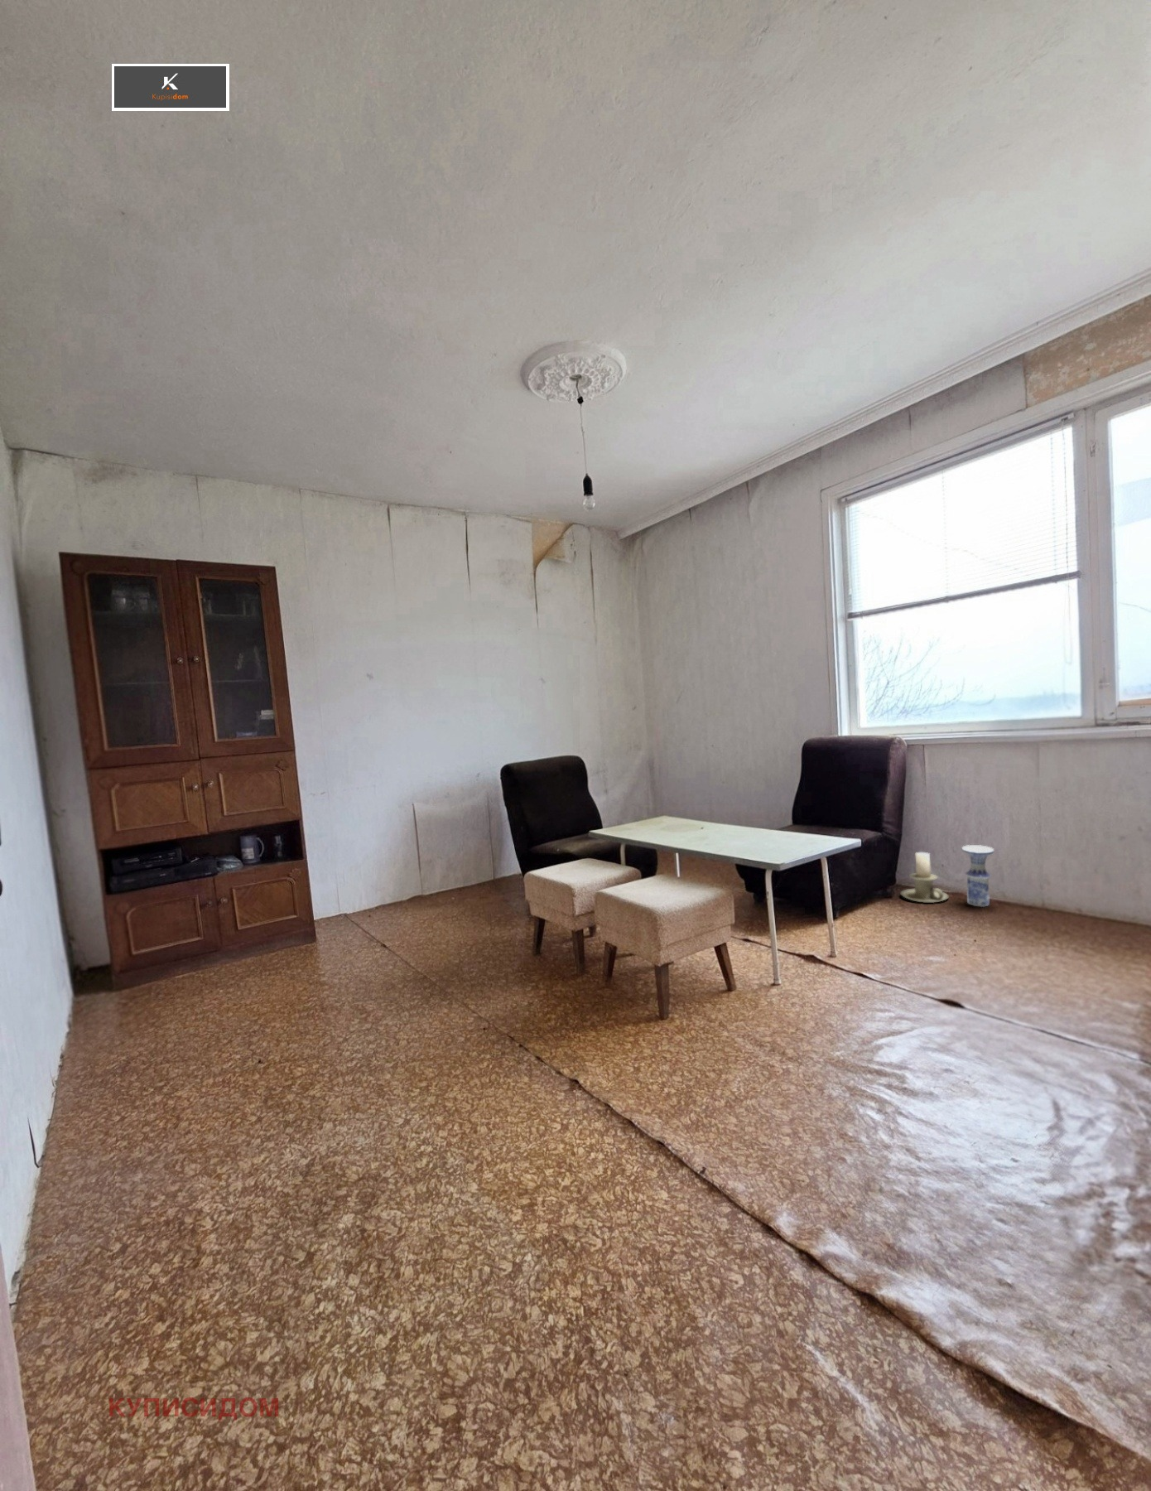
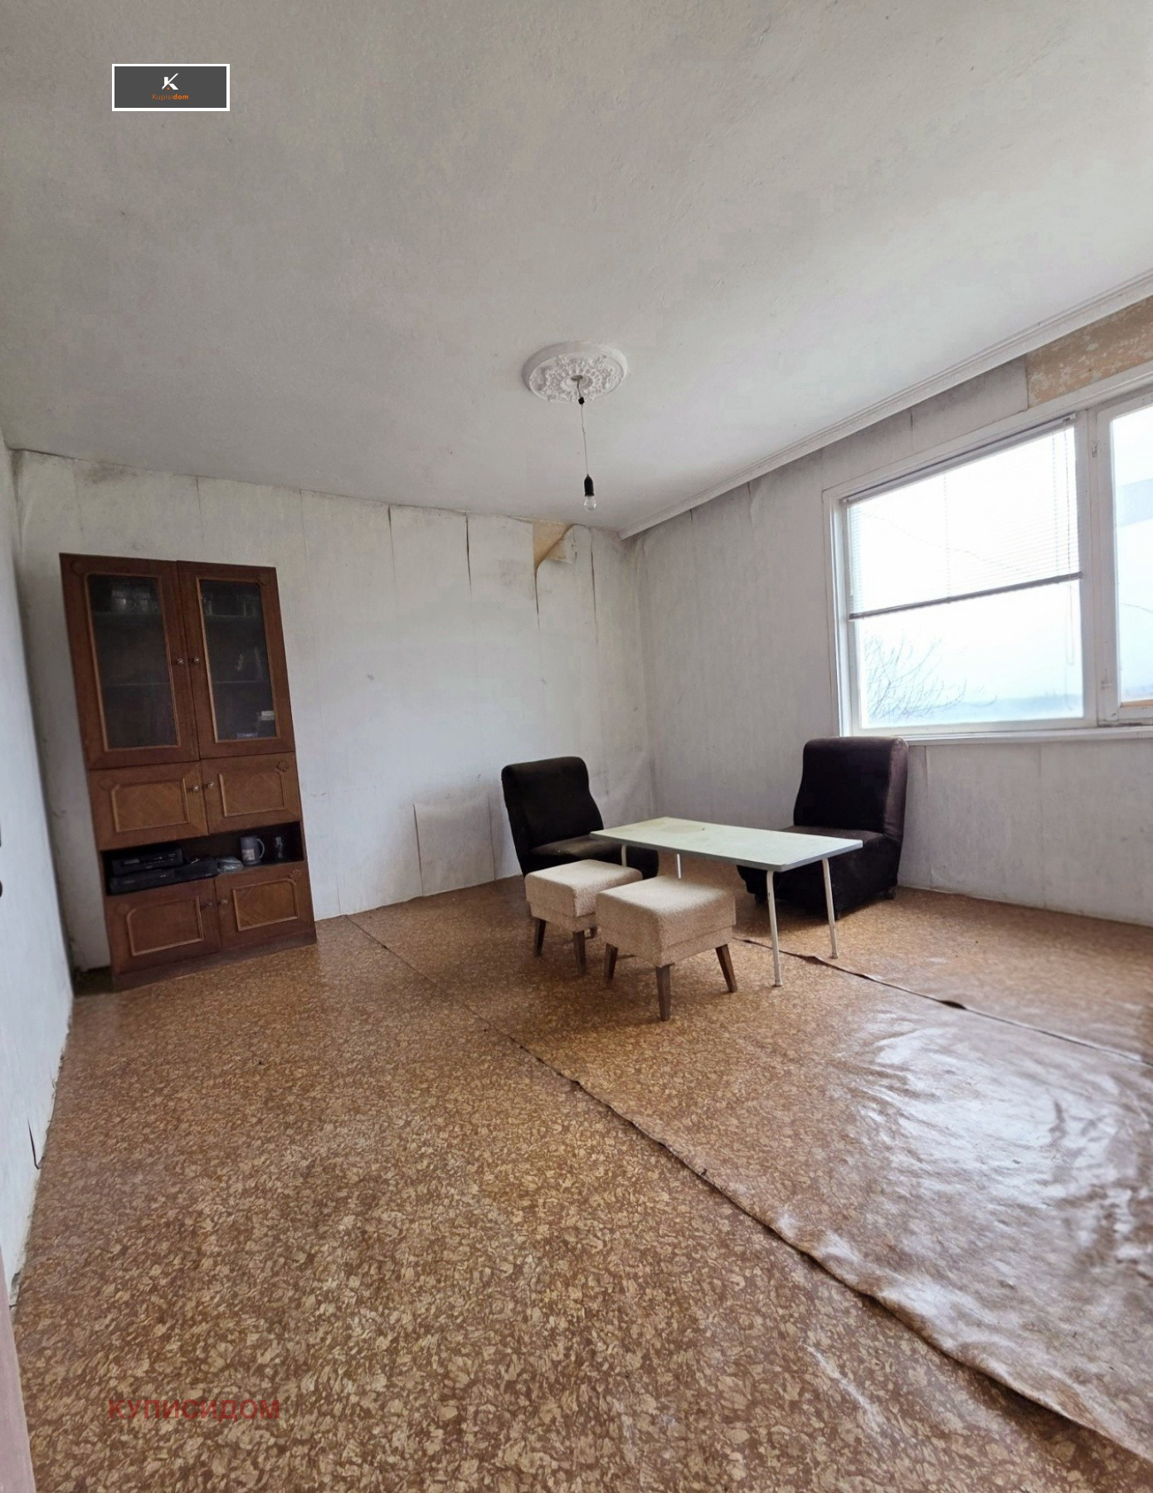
- vase [961,844,995,908]
- candle holder [900,851,950,903]
